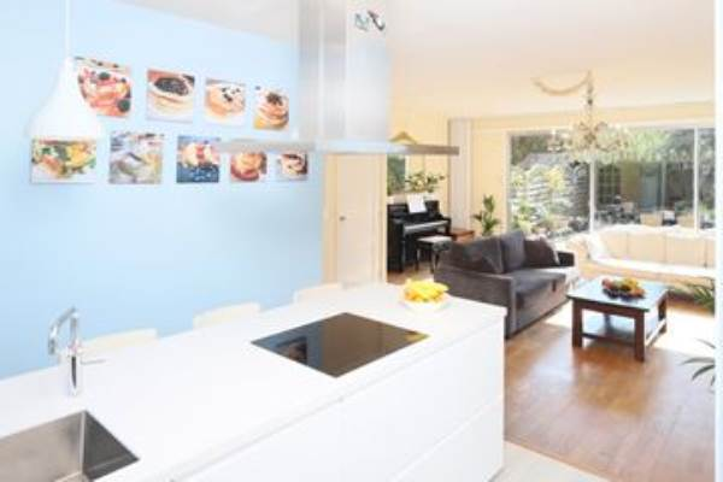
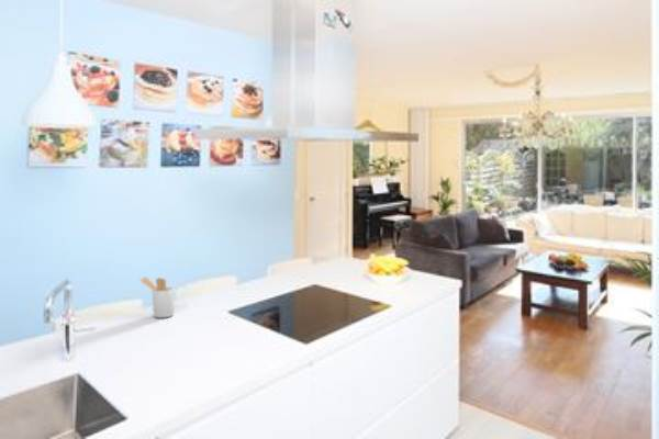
+ utensil holder [138,277,176,318]
